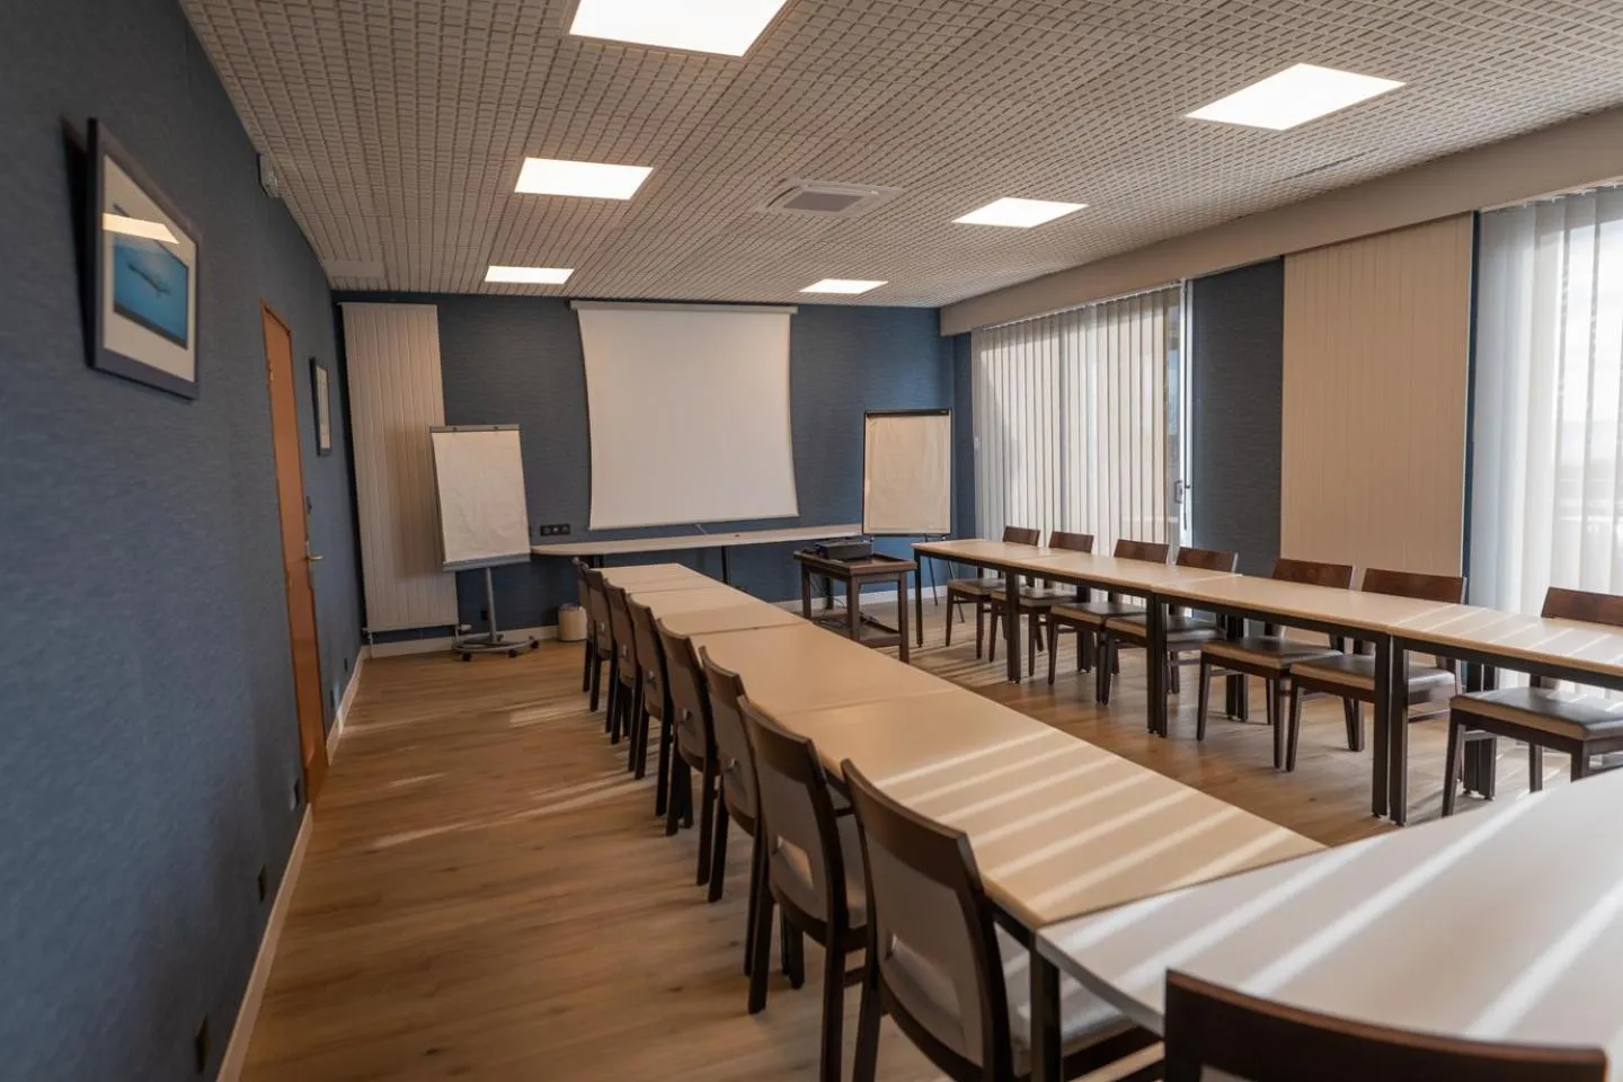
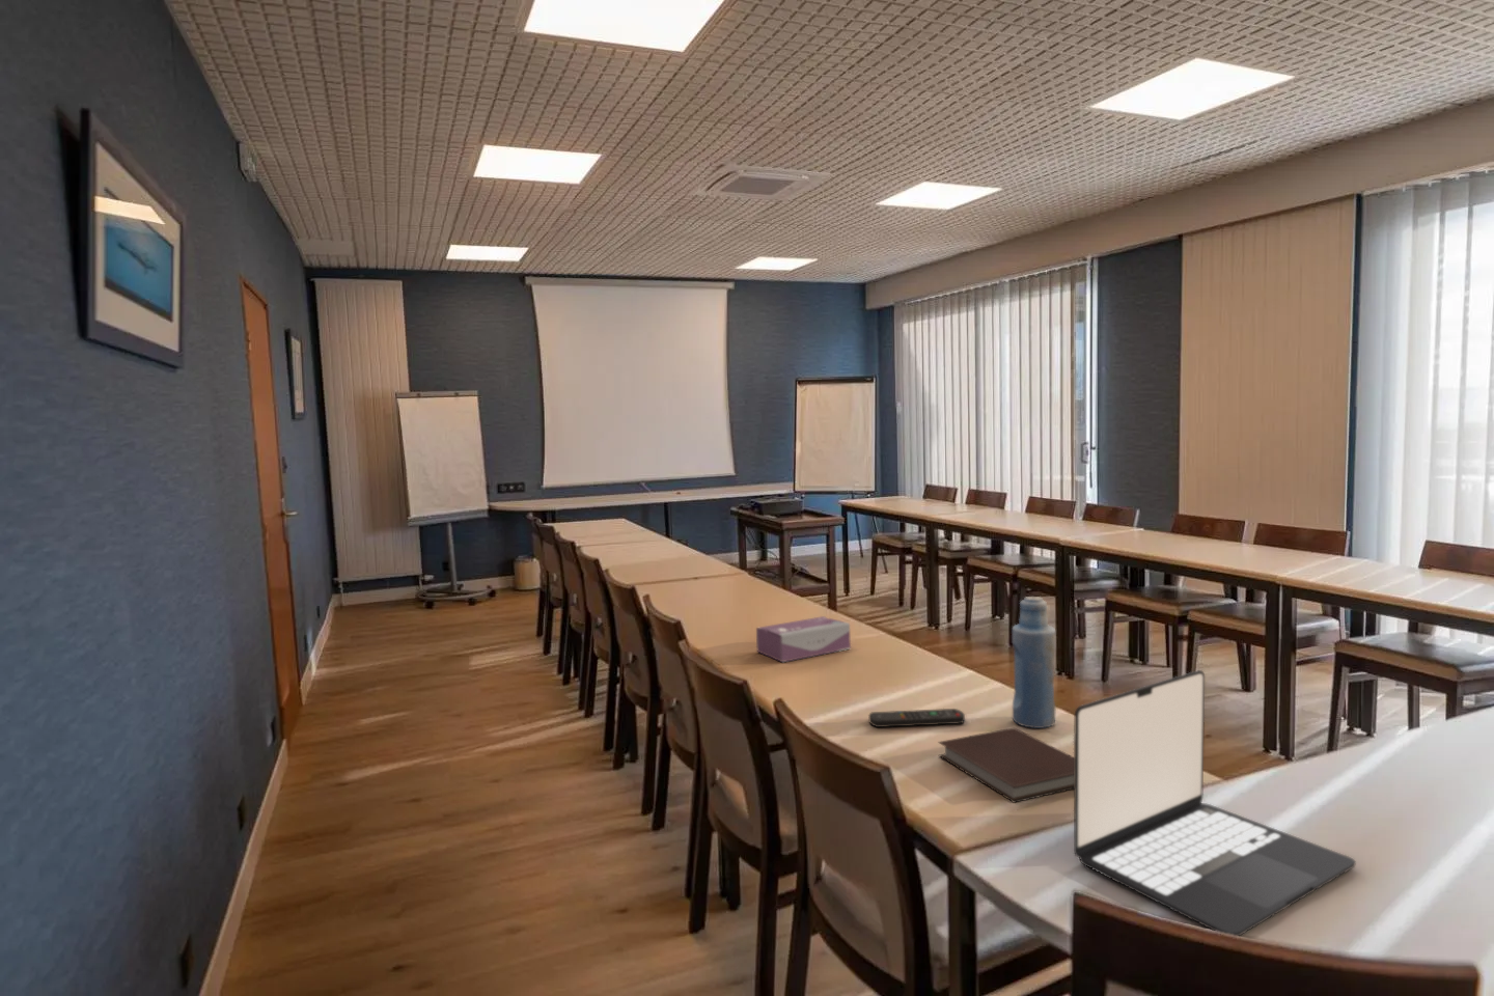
+ bottle [1012,596,1057,729]
+ remote control [867,708,966,728]
+ tissue box [755,615,851,663]
+ notebook [937,727,1074,804]
+ laptop [1073,669,1357,937]
